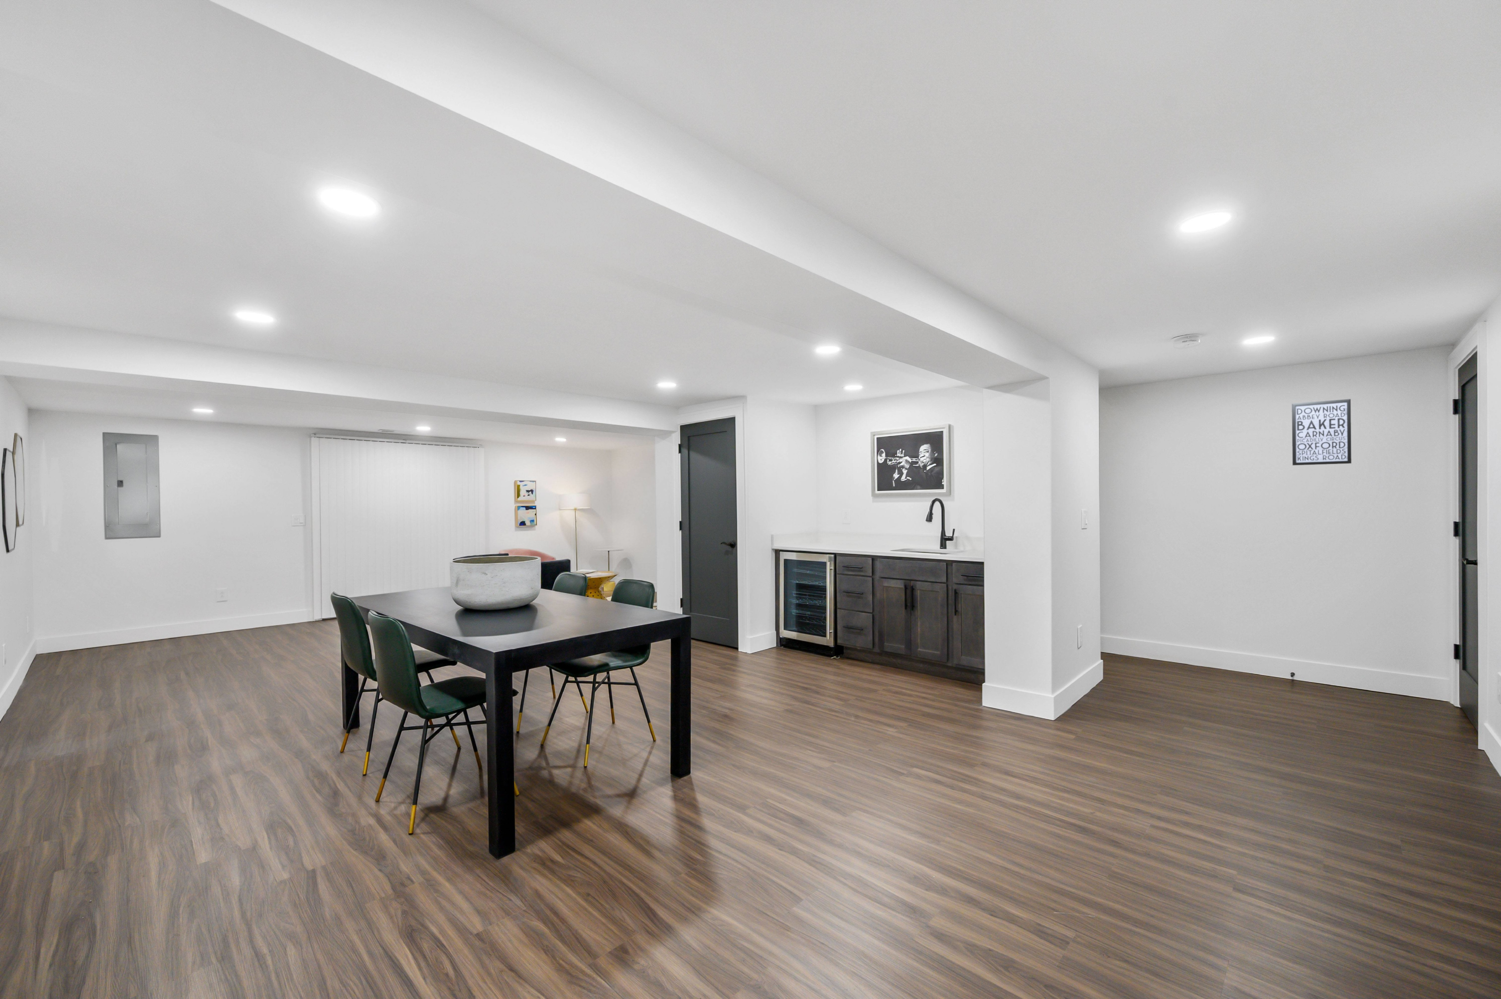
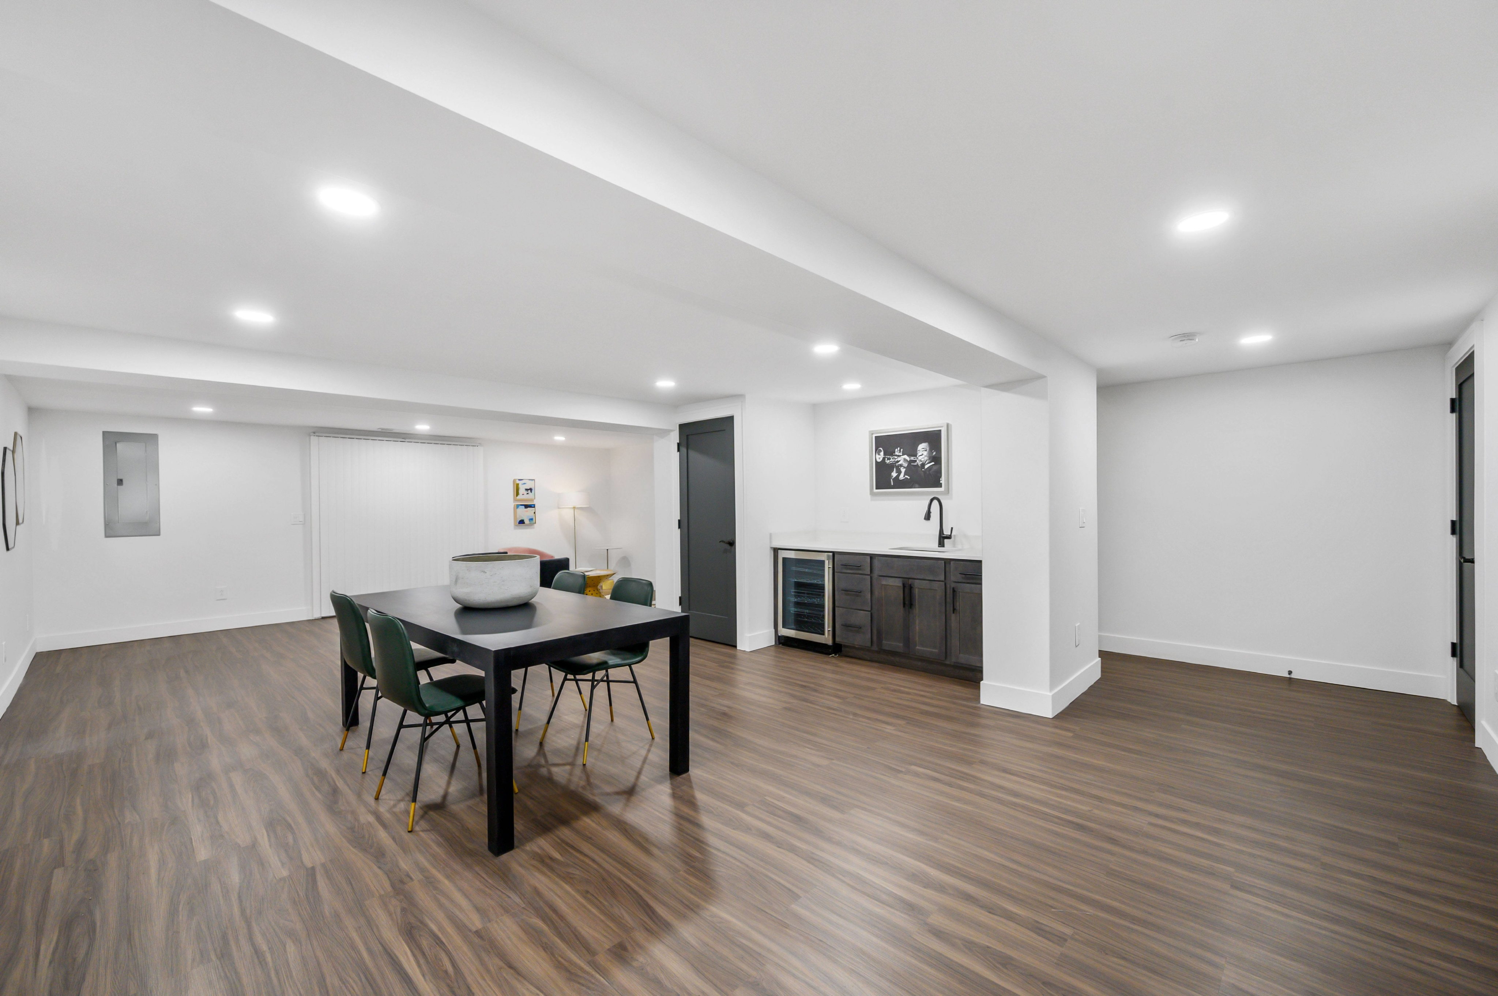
- wall art [1292,398,1352,466]
